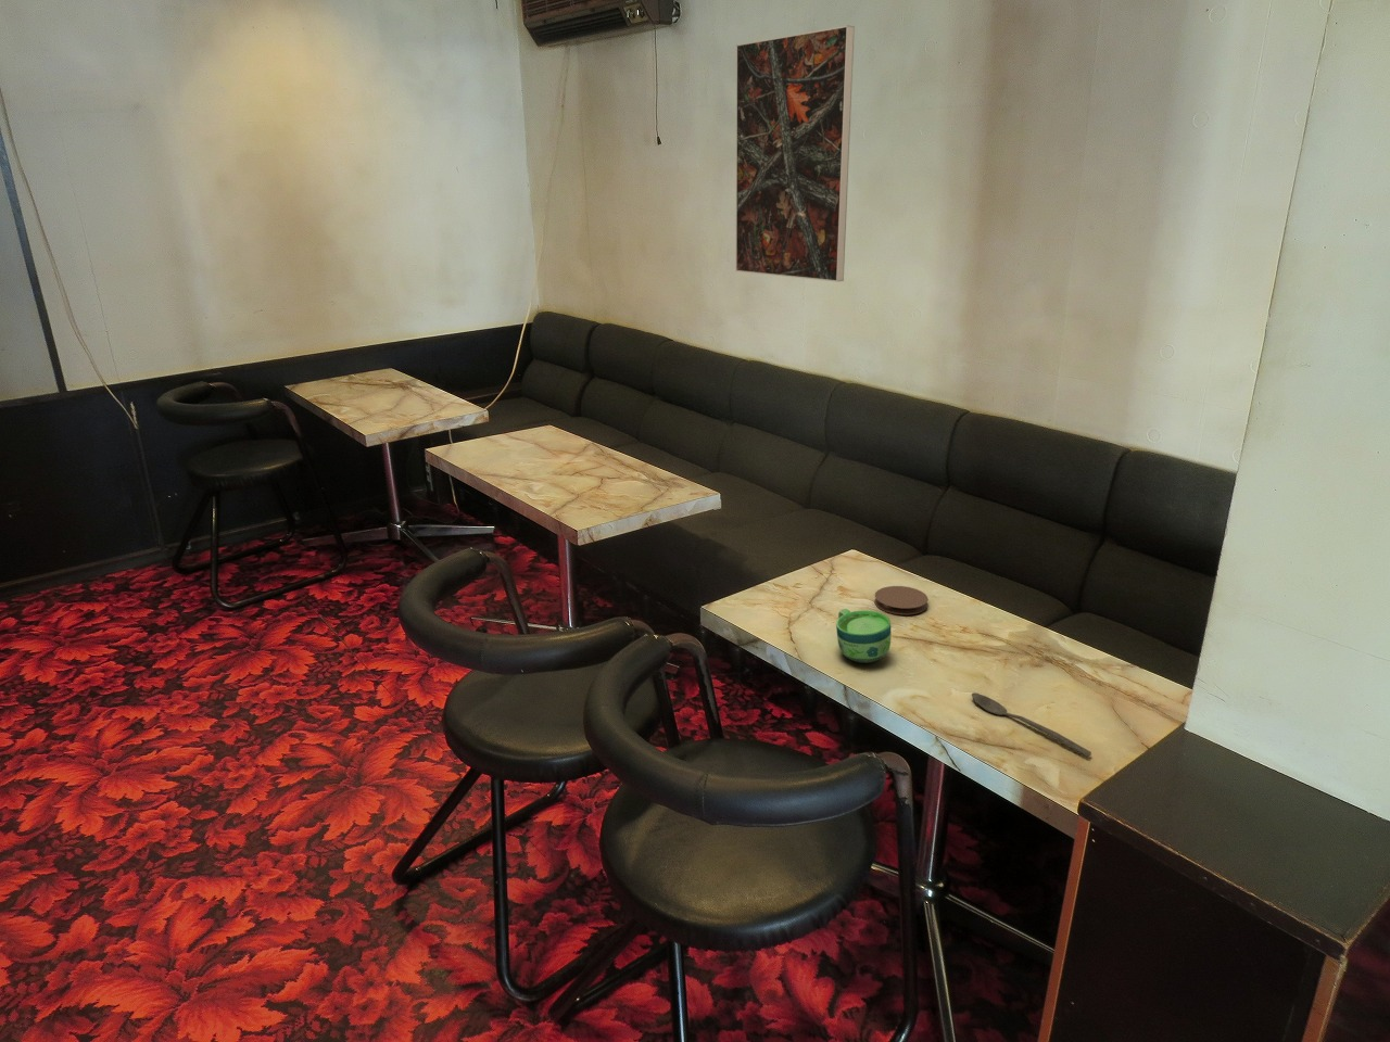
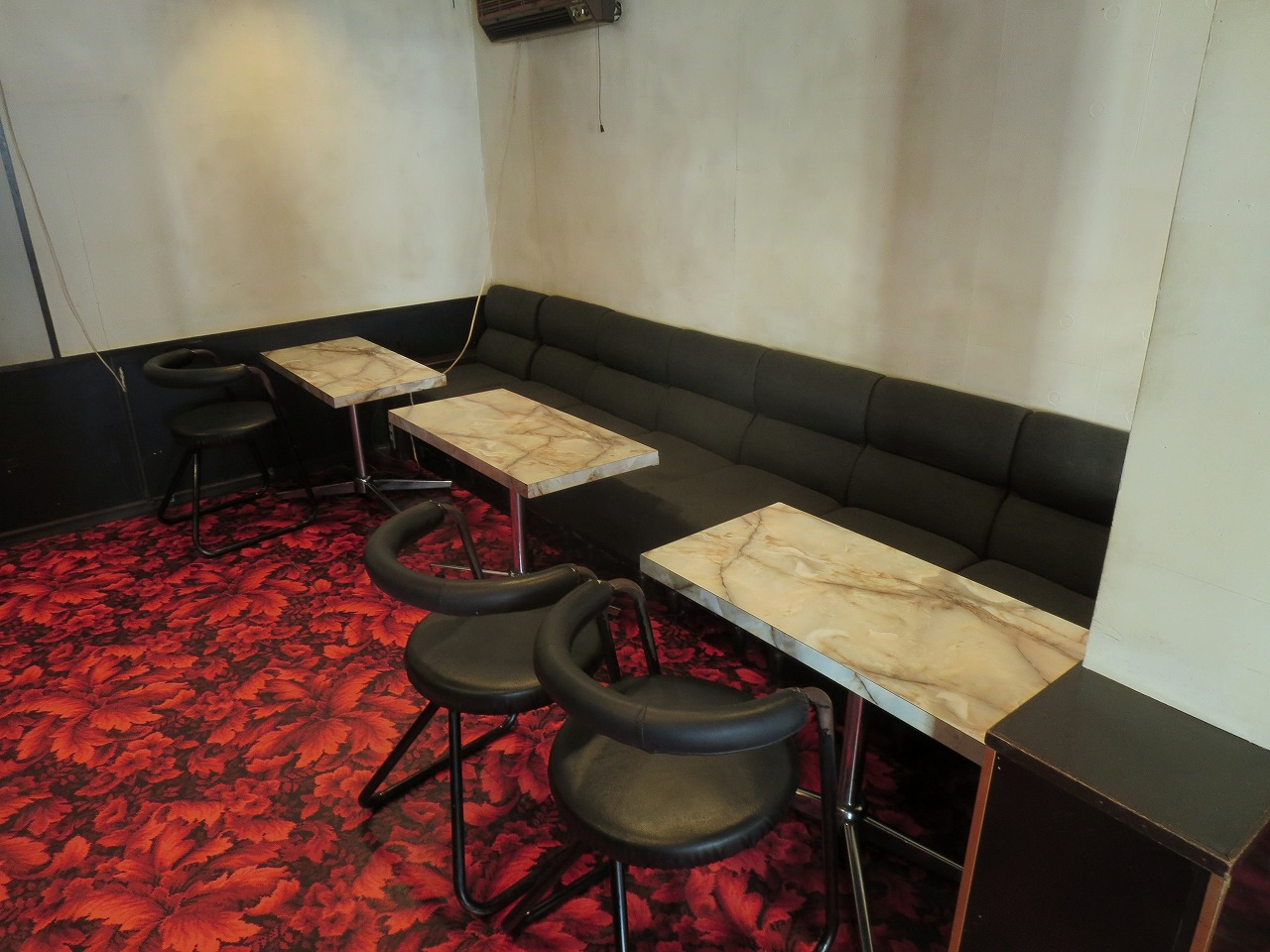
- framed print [735,25,856,283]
- coaster [873,586,928,615]
- cup [835,607,893,664]
- spoon [971,692,1092,757]
